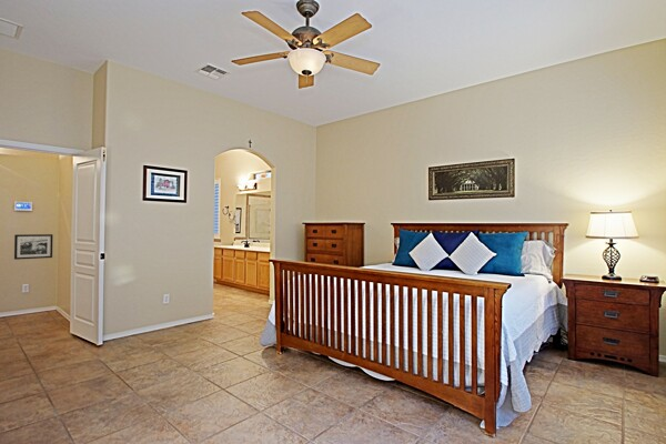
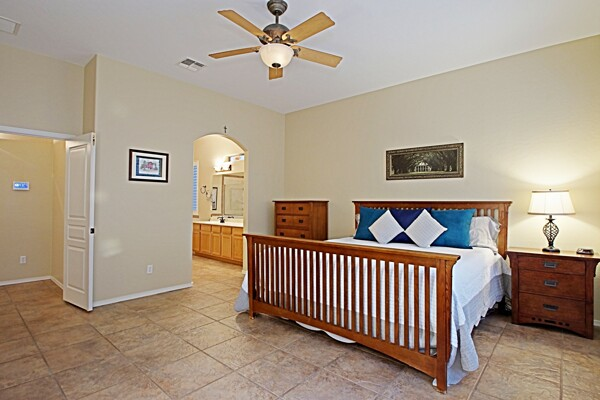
- picture frame [13,233,54,261]
